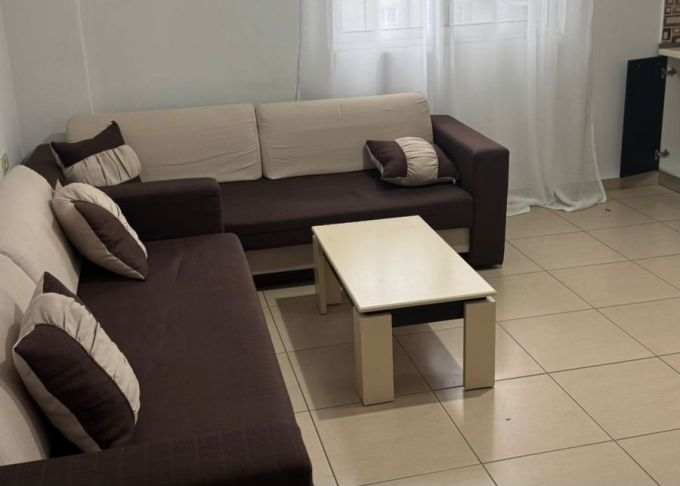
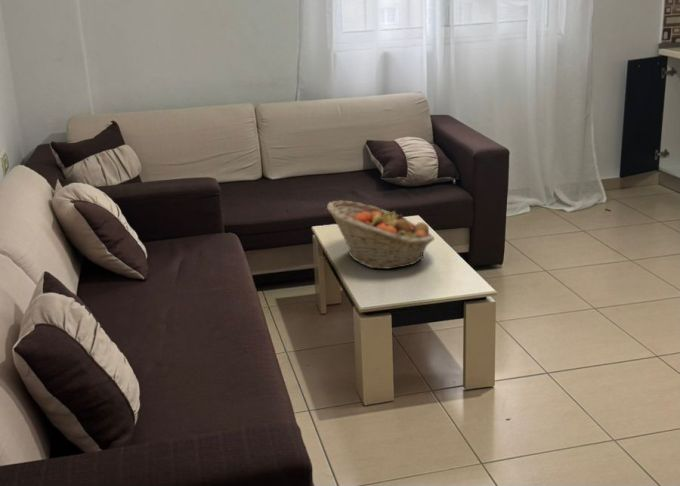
+ fruit basket [326,200,435,270]
